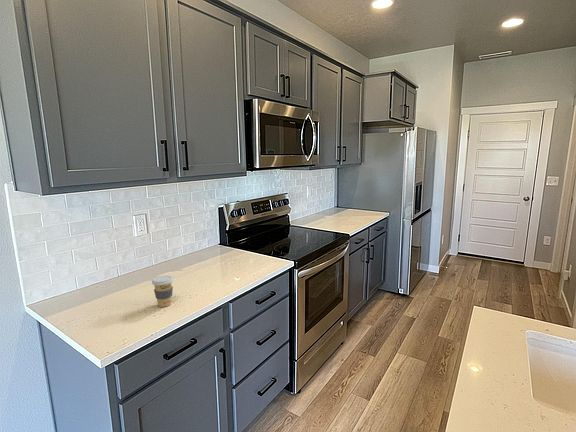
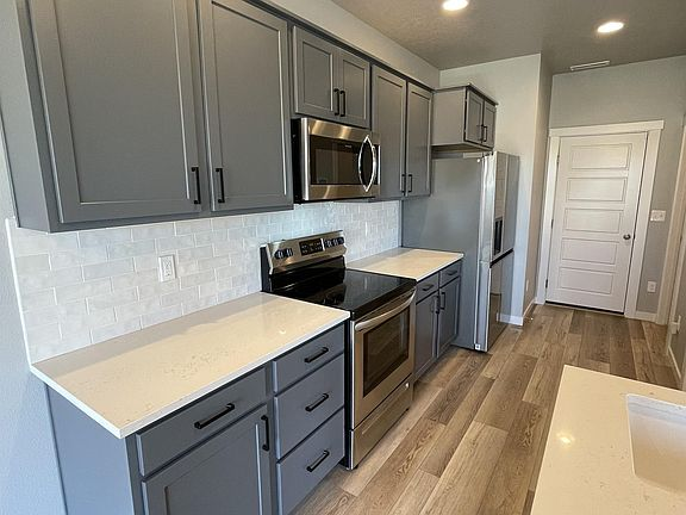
- coffee cup [151,275,174,308]
